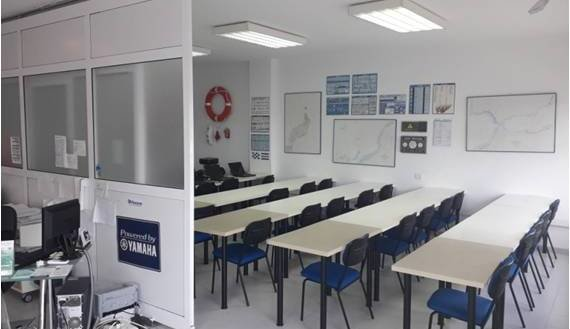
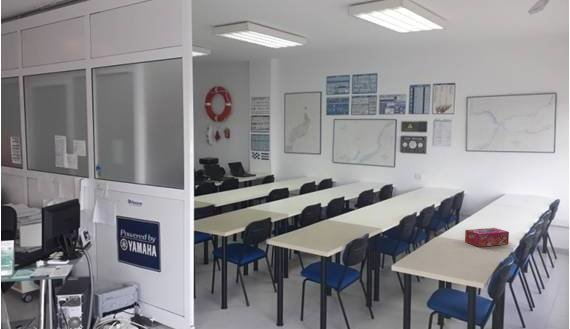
+ tissue box [464,227,510,248]
